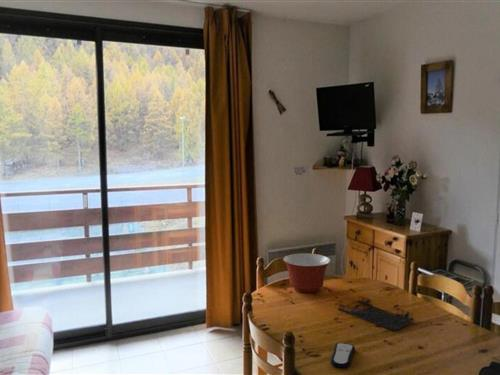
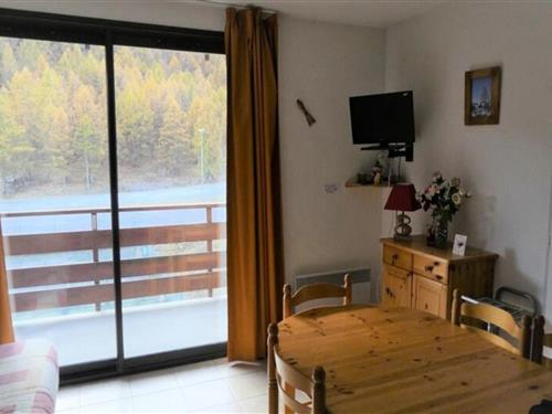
- mixing bowl [282,253,332,294]
- remote control [330,342,356,370]
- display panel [337,295,415,332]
